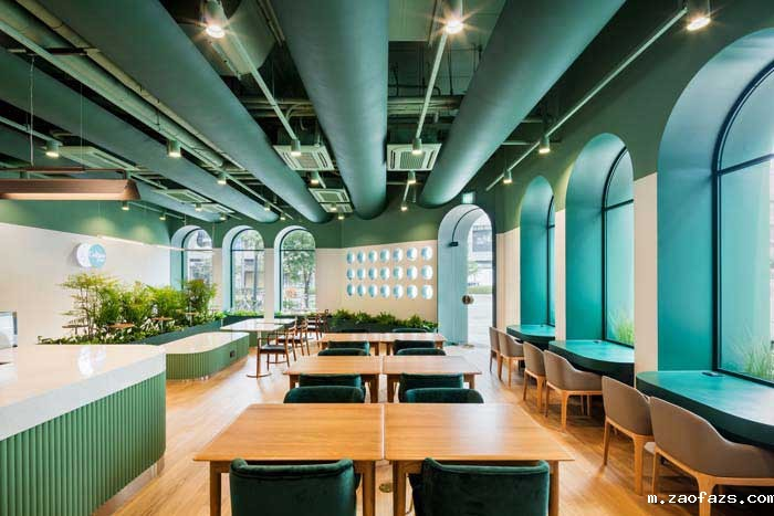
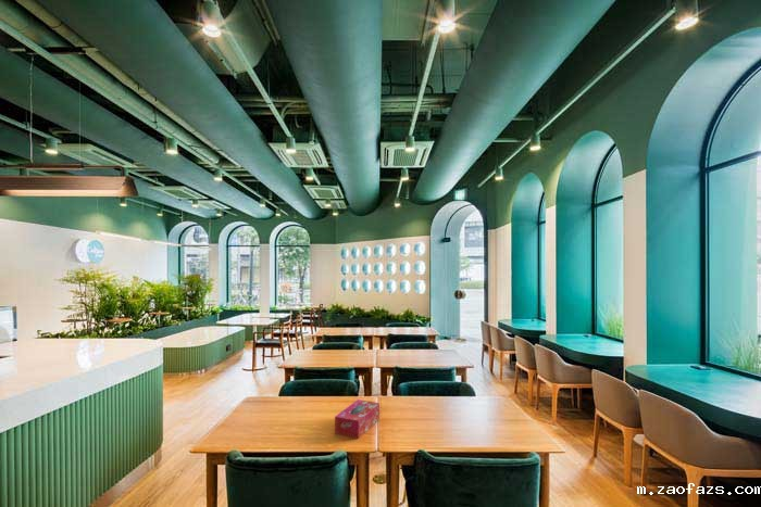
+ tissue box [334,398,380,440]
